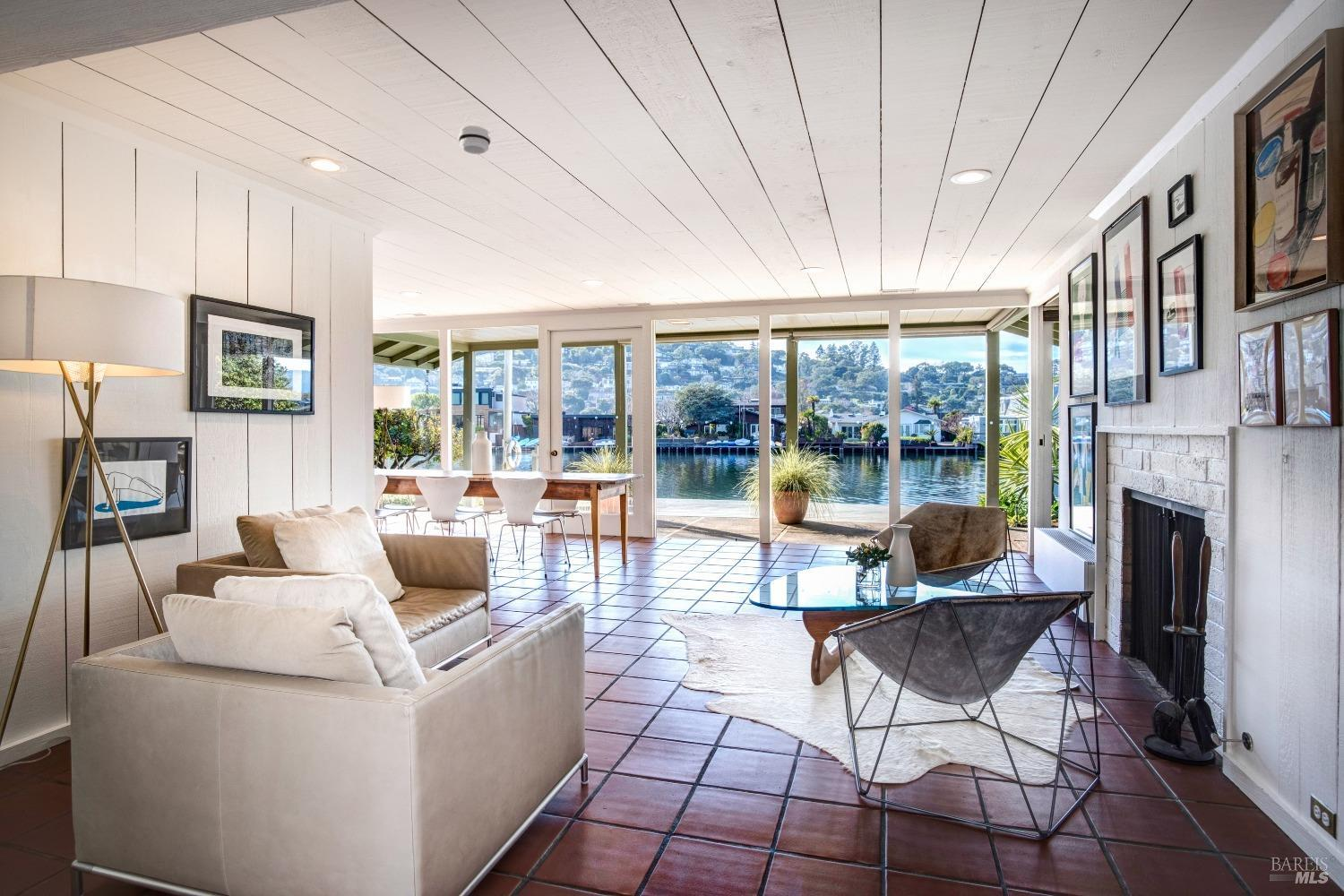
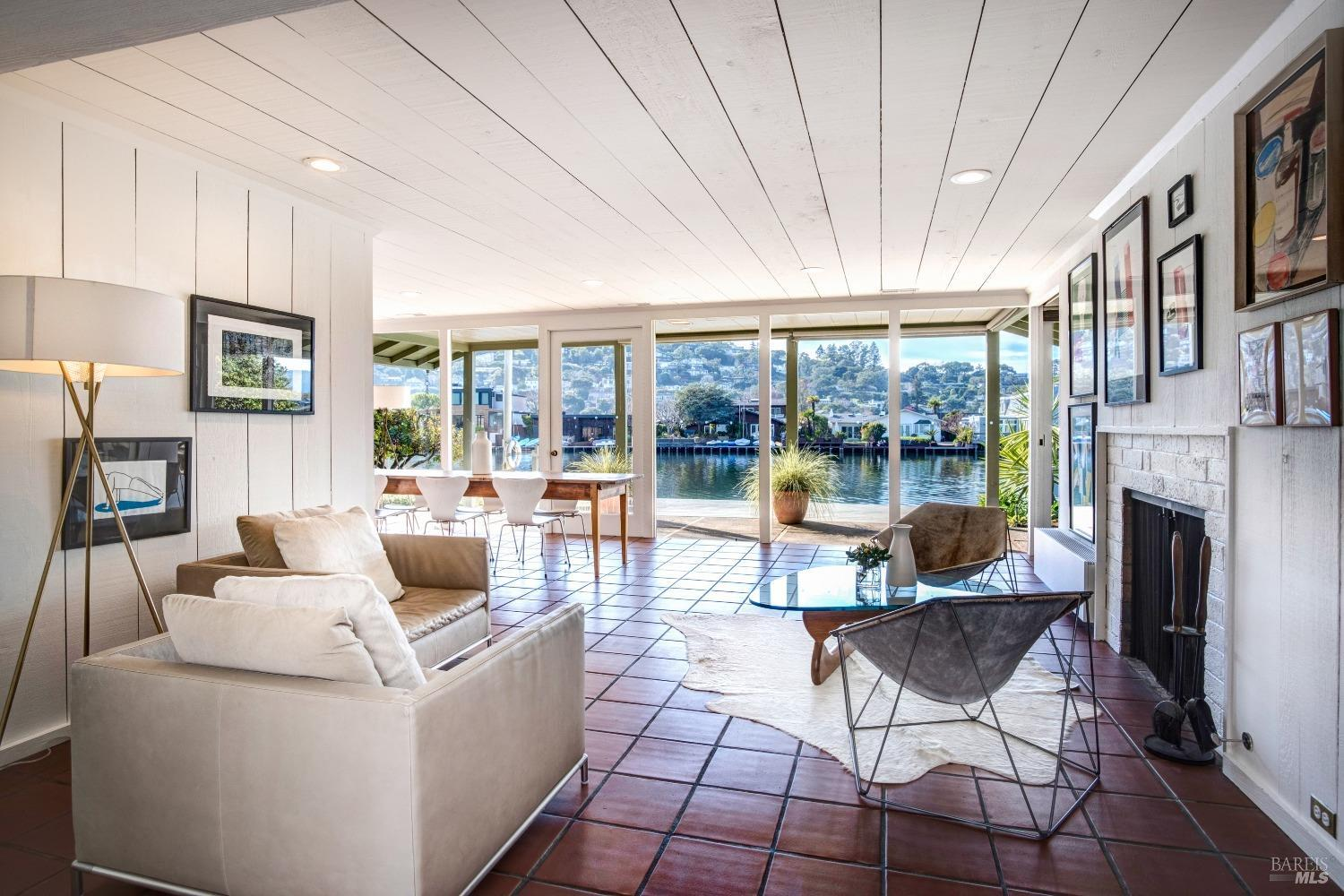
- smoke detector [457,125,491,155]
